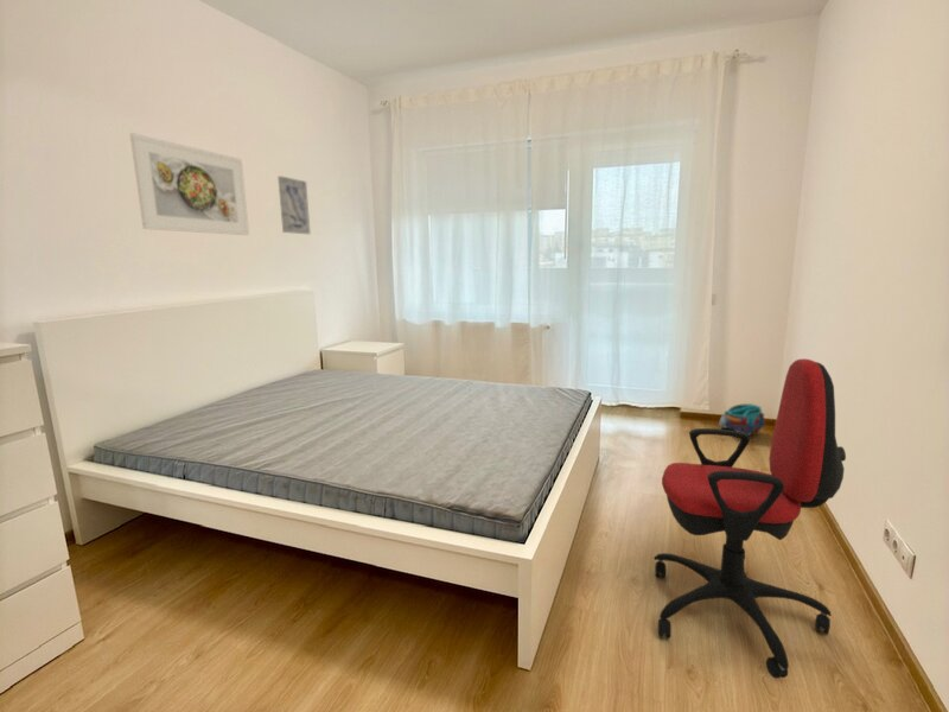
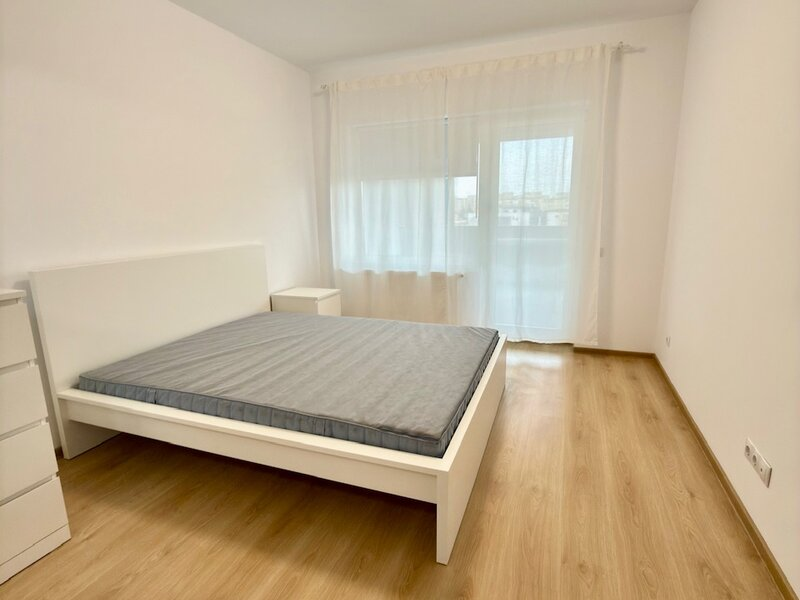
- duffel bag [718,402,766,437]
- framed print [129,132,250,236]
- office chair [652,358,847,680]
- wall art [276,174,312,235]
